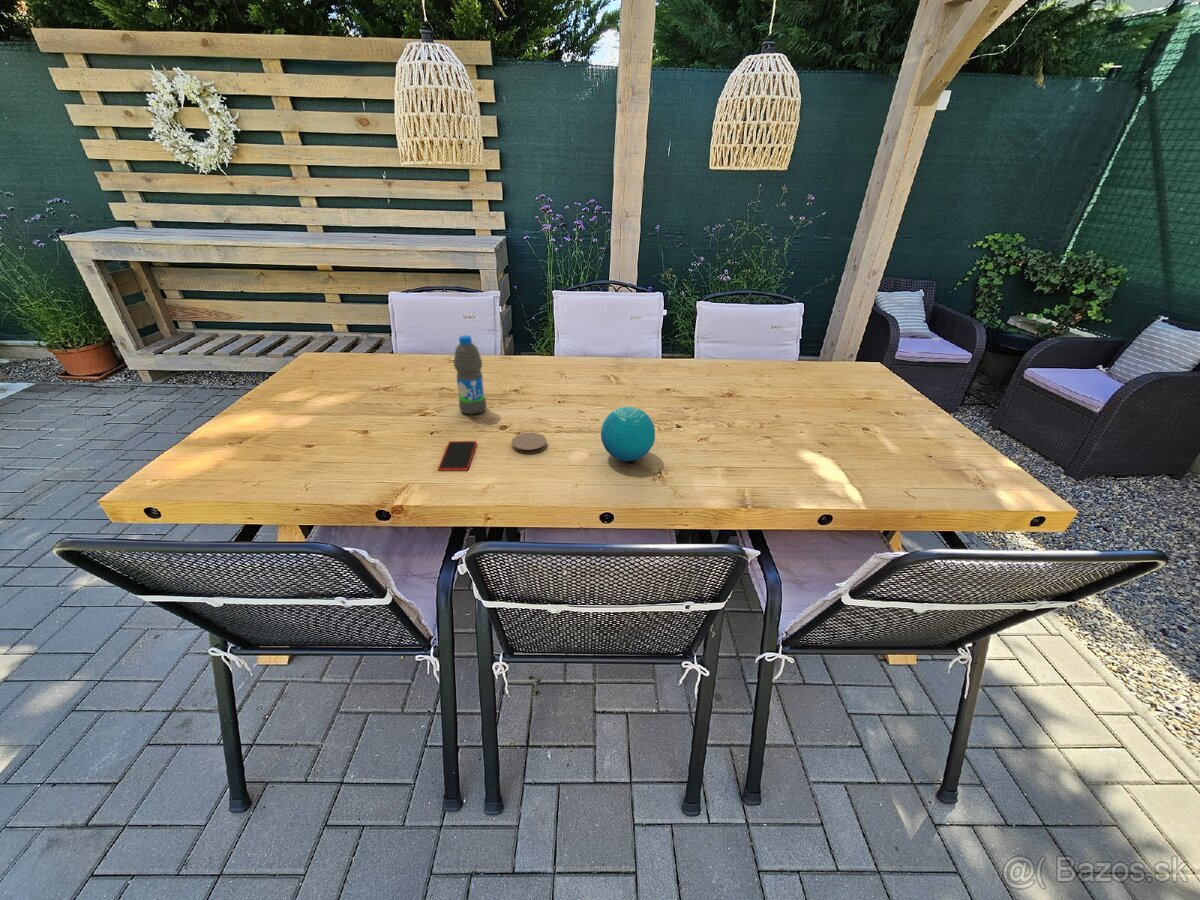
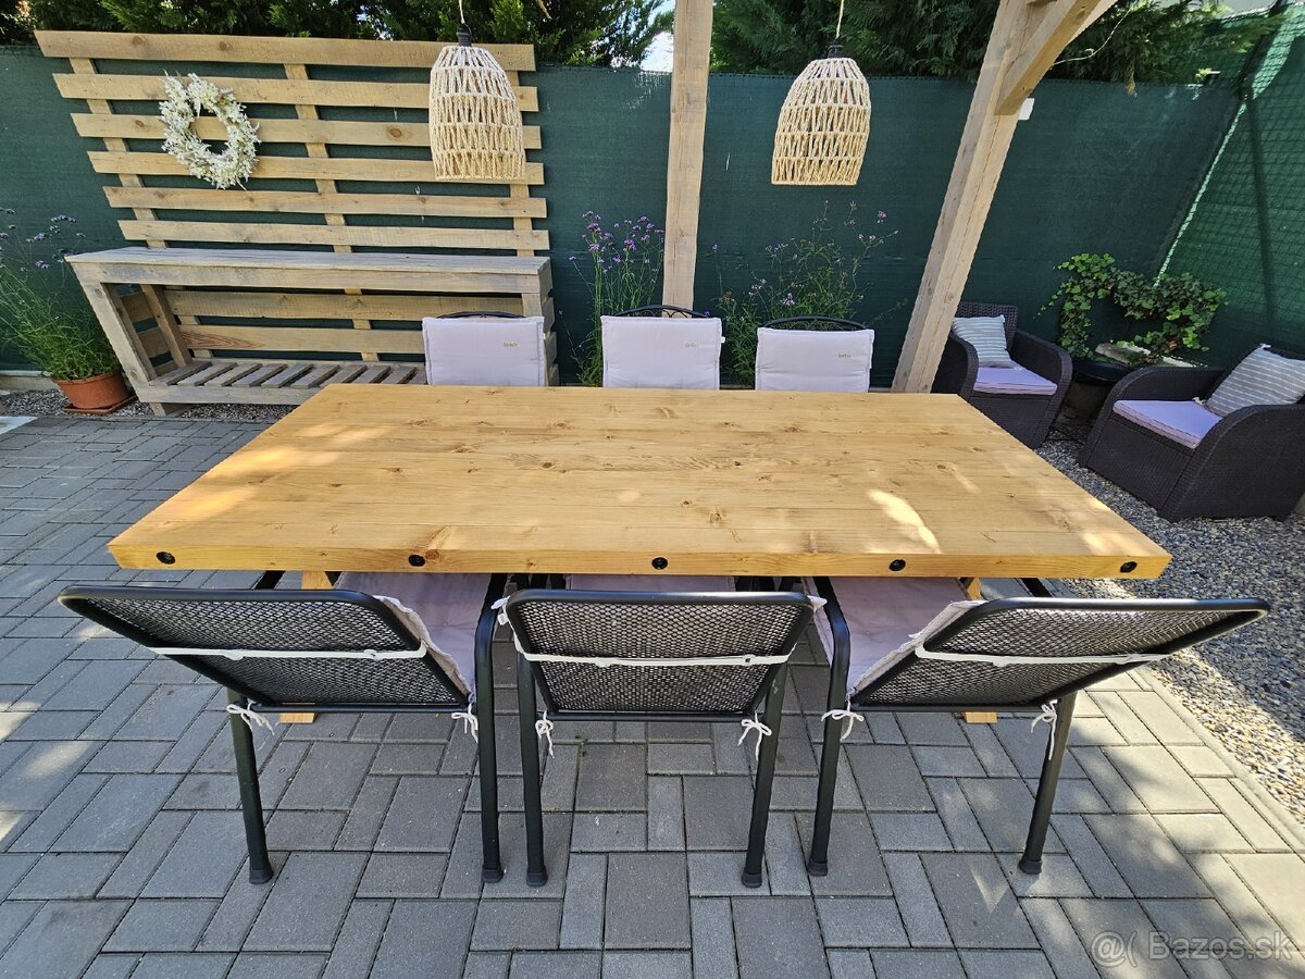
- smartphone [437,440,478,472]
- water bottle [453,334,488,416]
- coaster [511,432,548,455]
- decorative orb [600,406,656,462]
